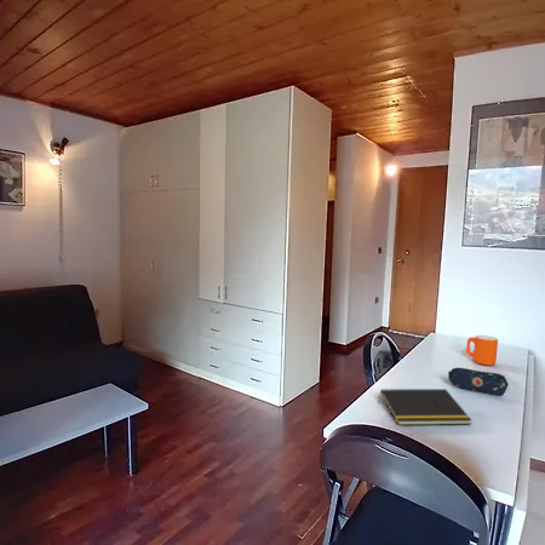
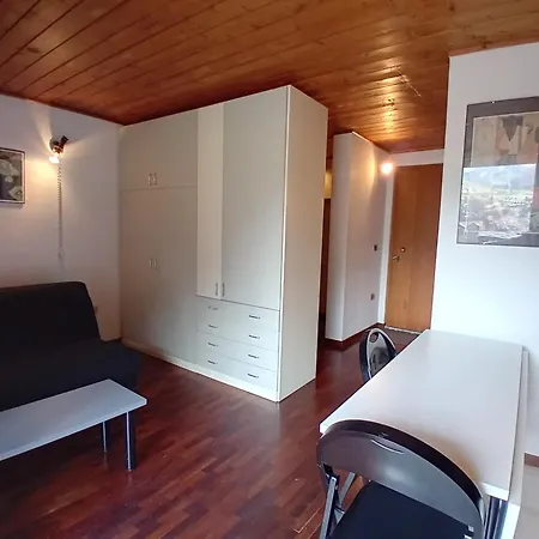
- mug [465,334,499,367]
- notepad [377,388,474,426]
- pencil case [447,367,510,397]
